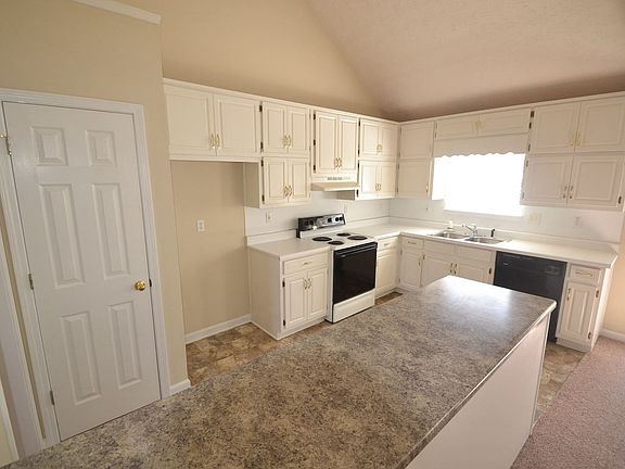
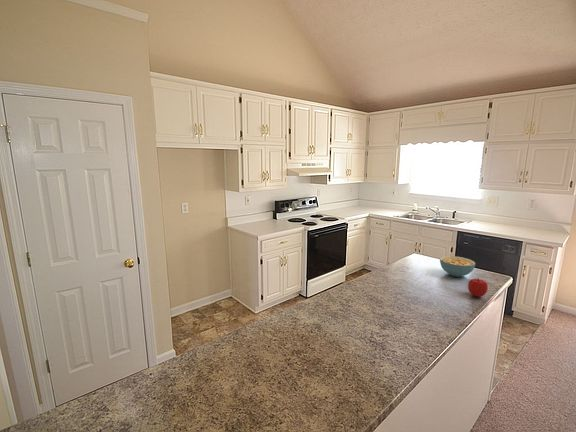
+ cereal bowl [439,255,476,278]
+ fruit [467,277,489,298]
